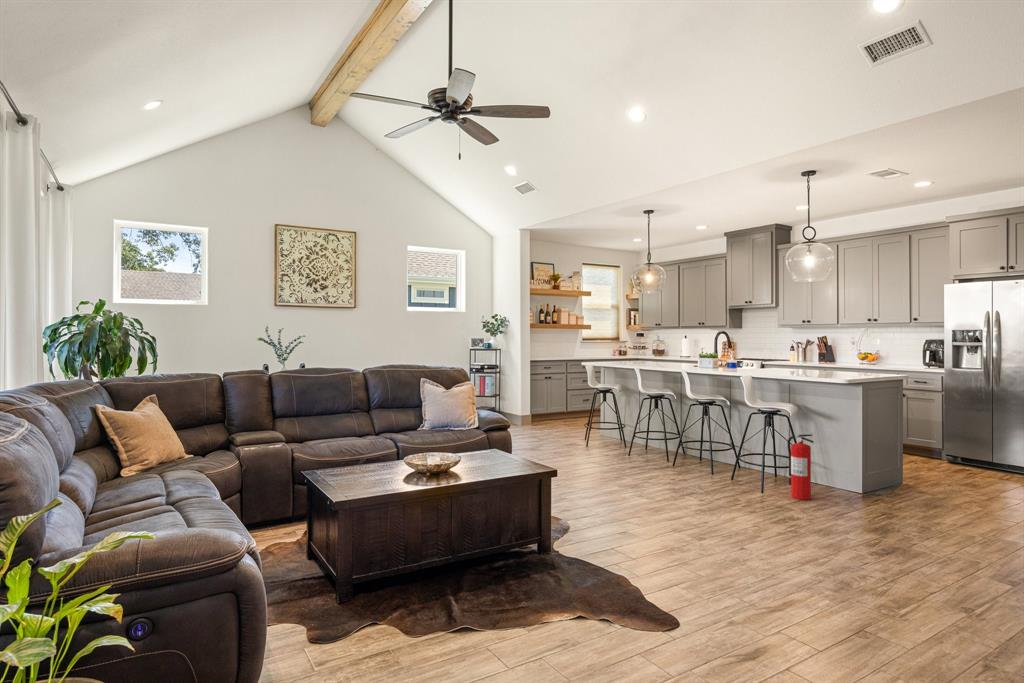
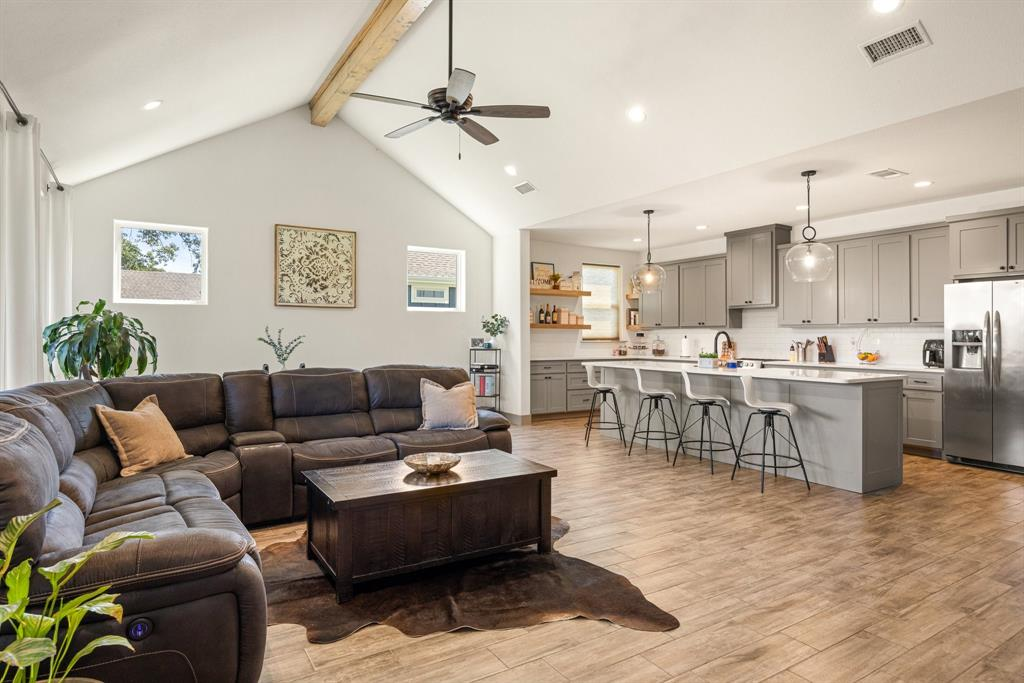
- fire extinguisher [786,433,815,501]
